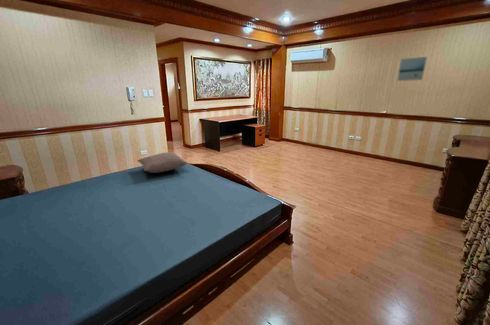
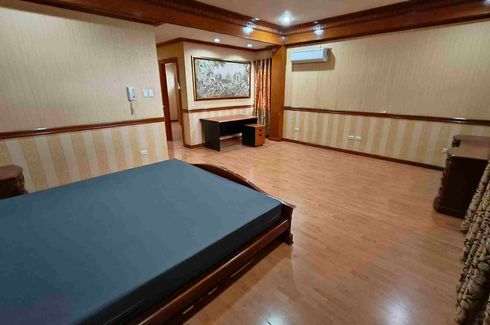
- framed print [396,56,428,82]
- pillow [136,151,188,174]
